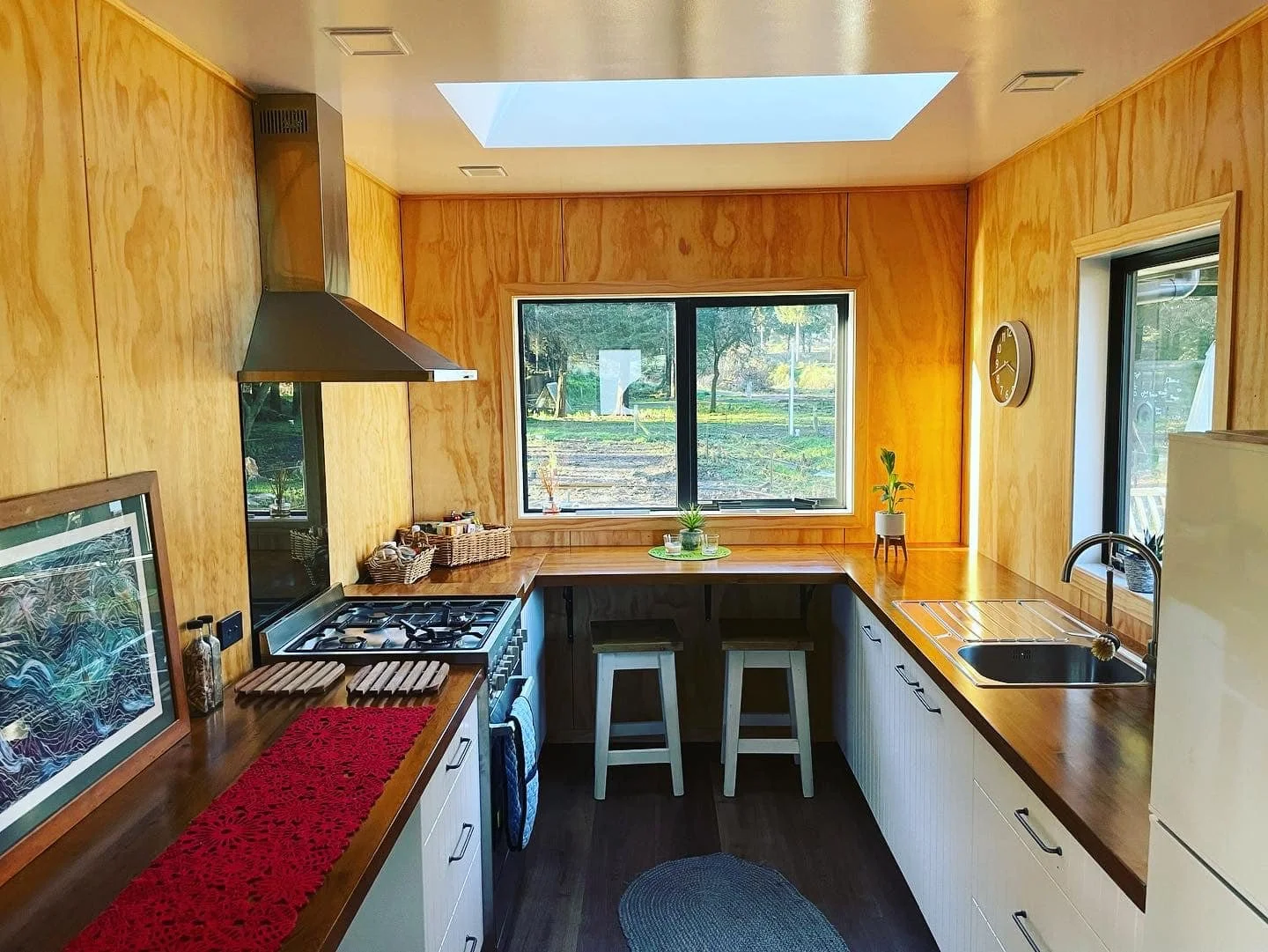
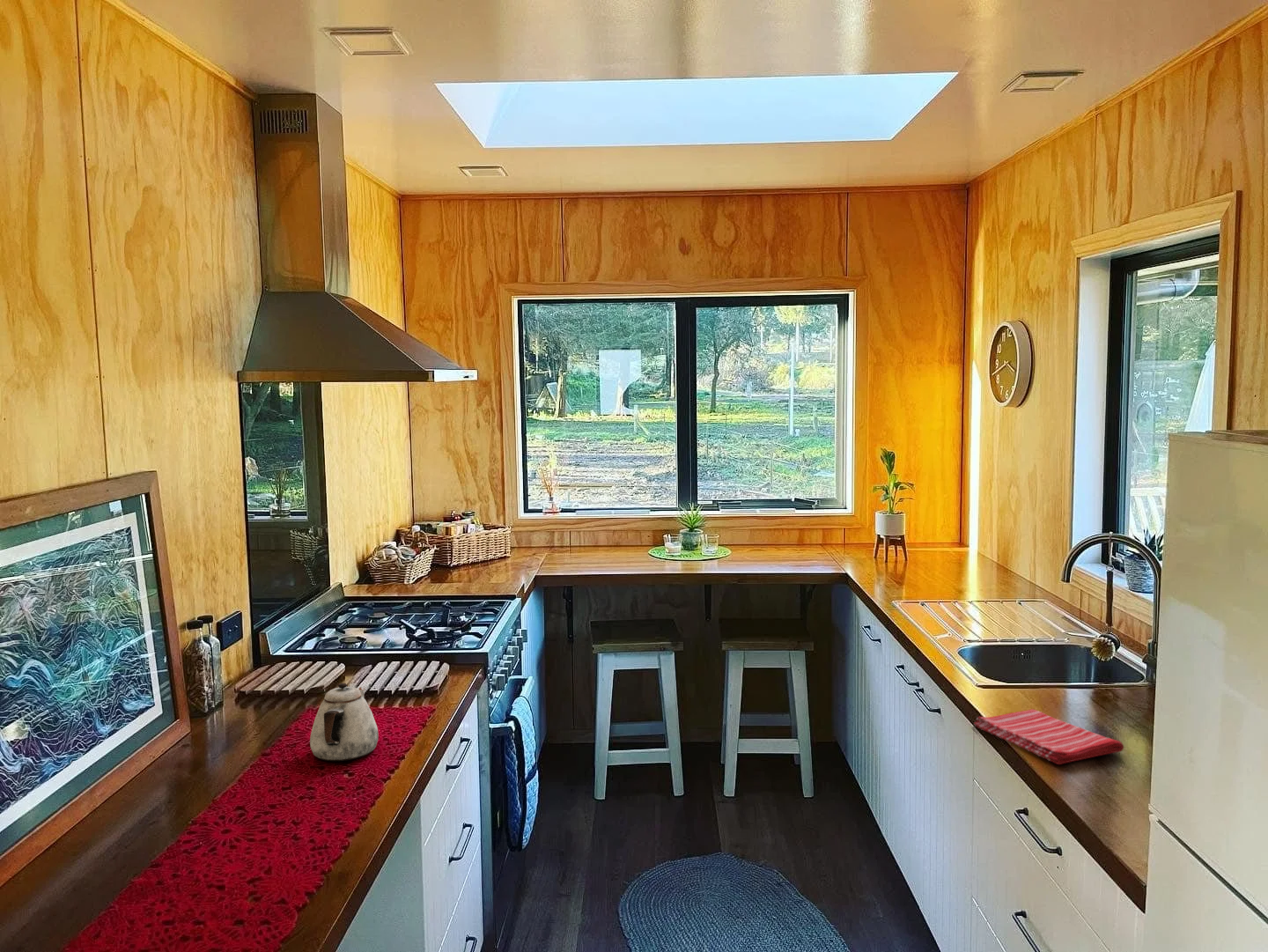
+ teapot [309,683,380,762]
+ dish towel [973,708,1124,765]
